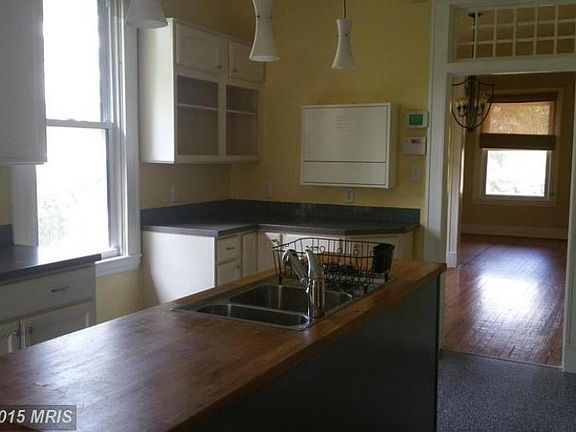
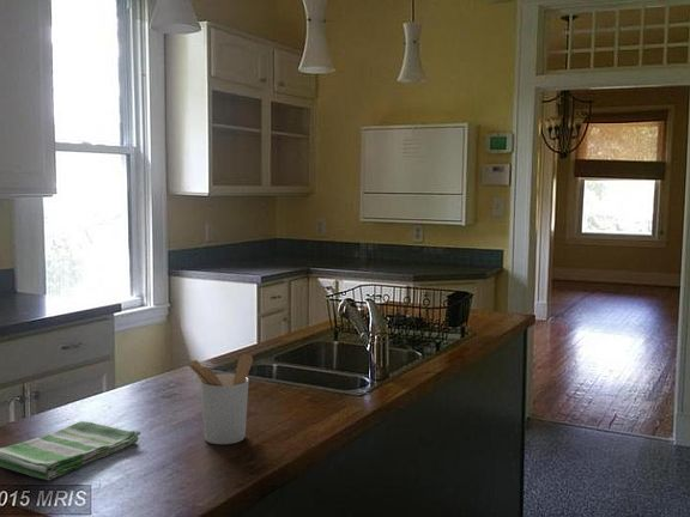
+ utensil holder [186,353,254,445]
+ dish towel [0,420,141,481]
